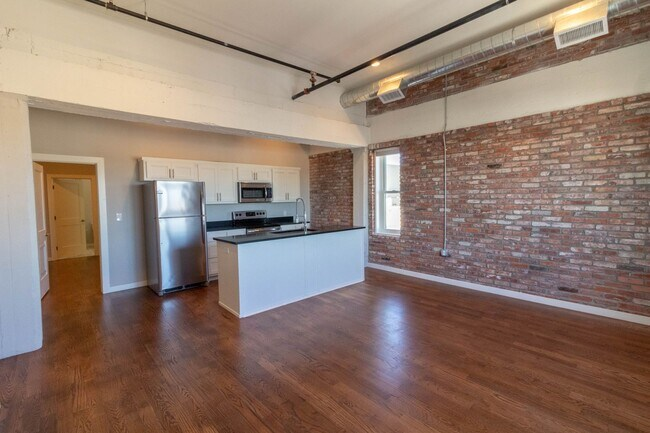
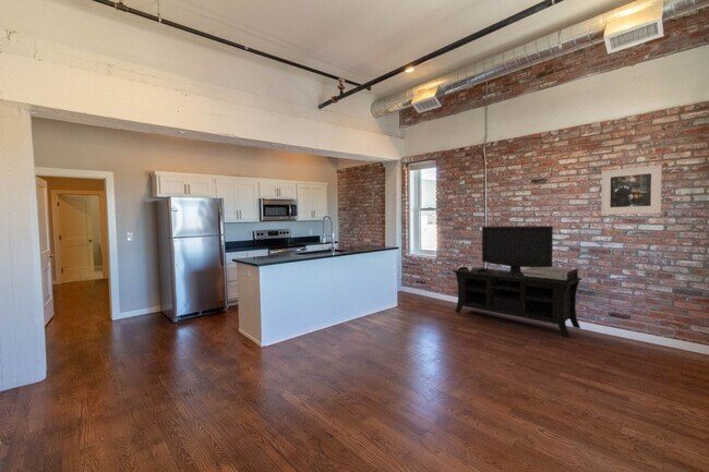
+ media console [450,225,584,338]
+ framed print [601,164,663,216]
